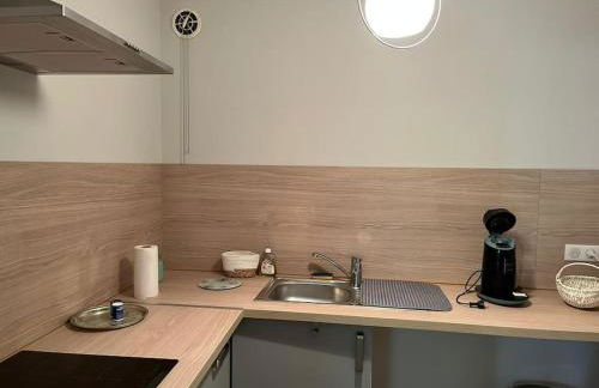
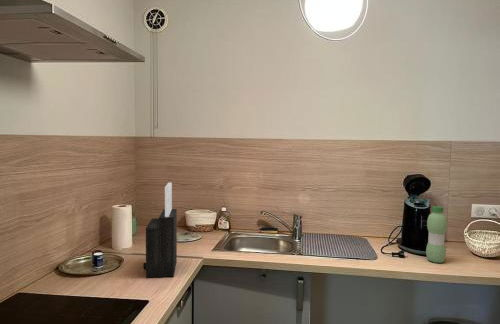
+ knife block [143,181,178,279]
+ water bottle [425,205,448,264]
